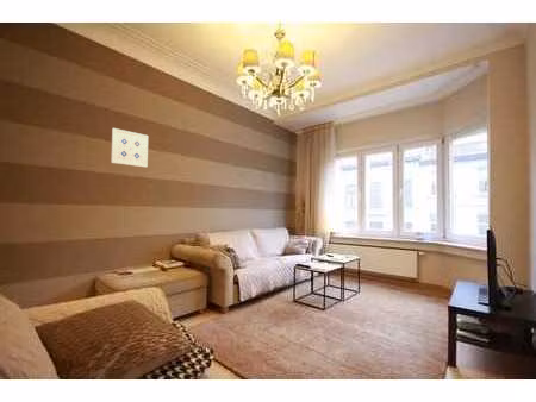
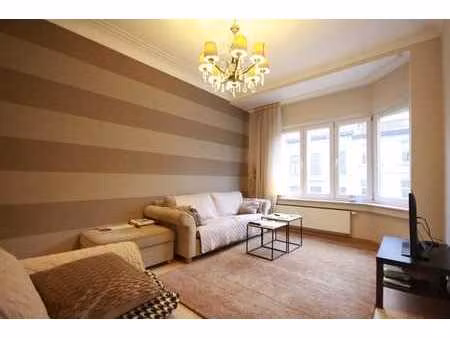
- wall art [110,127,149,169]
